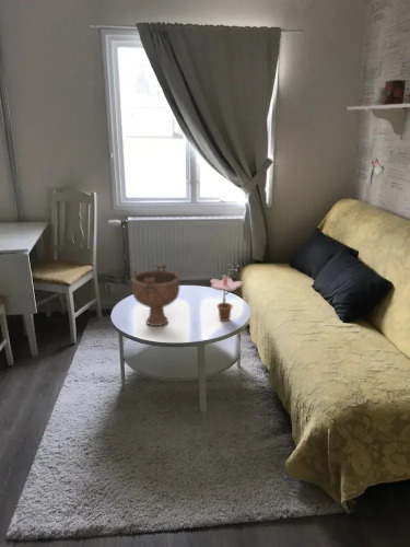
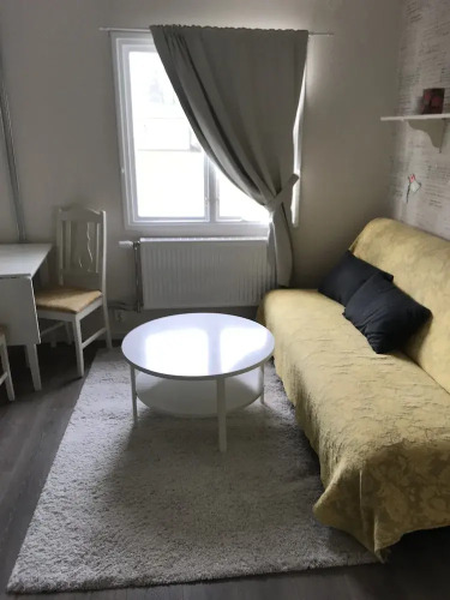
- flower [210,261,244,323]
- decorative bowl [130,263,183,327]
